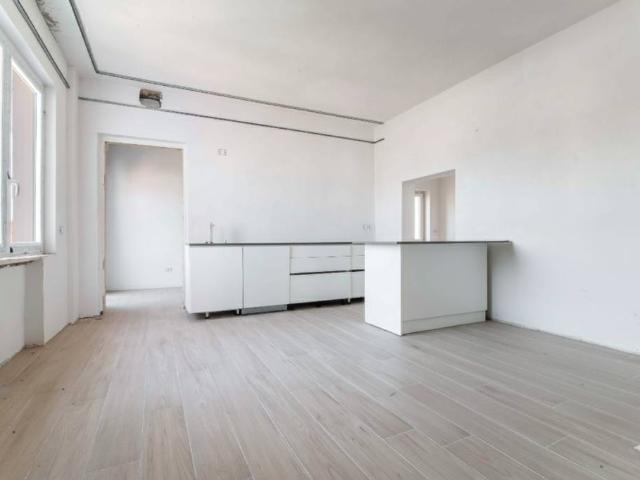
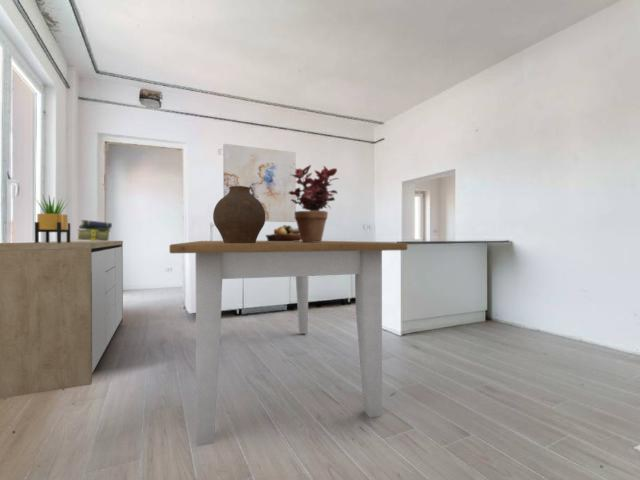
+ sideboard [0,240,124,400]
+ fruit bowl [265,224,302,242]
+ potted plant [289,164,340,243]
+ vase [212,186,266,243]
+ table [169,240,408,447]
+ wall art [222,143,297,223]
+ stack of books [76,219,113,241]
+ potted plant [34,193,72,243]
